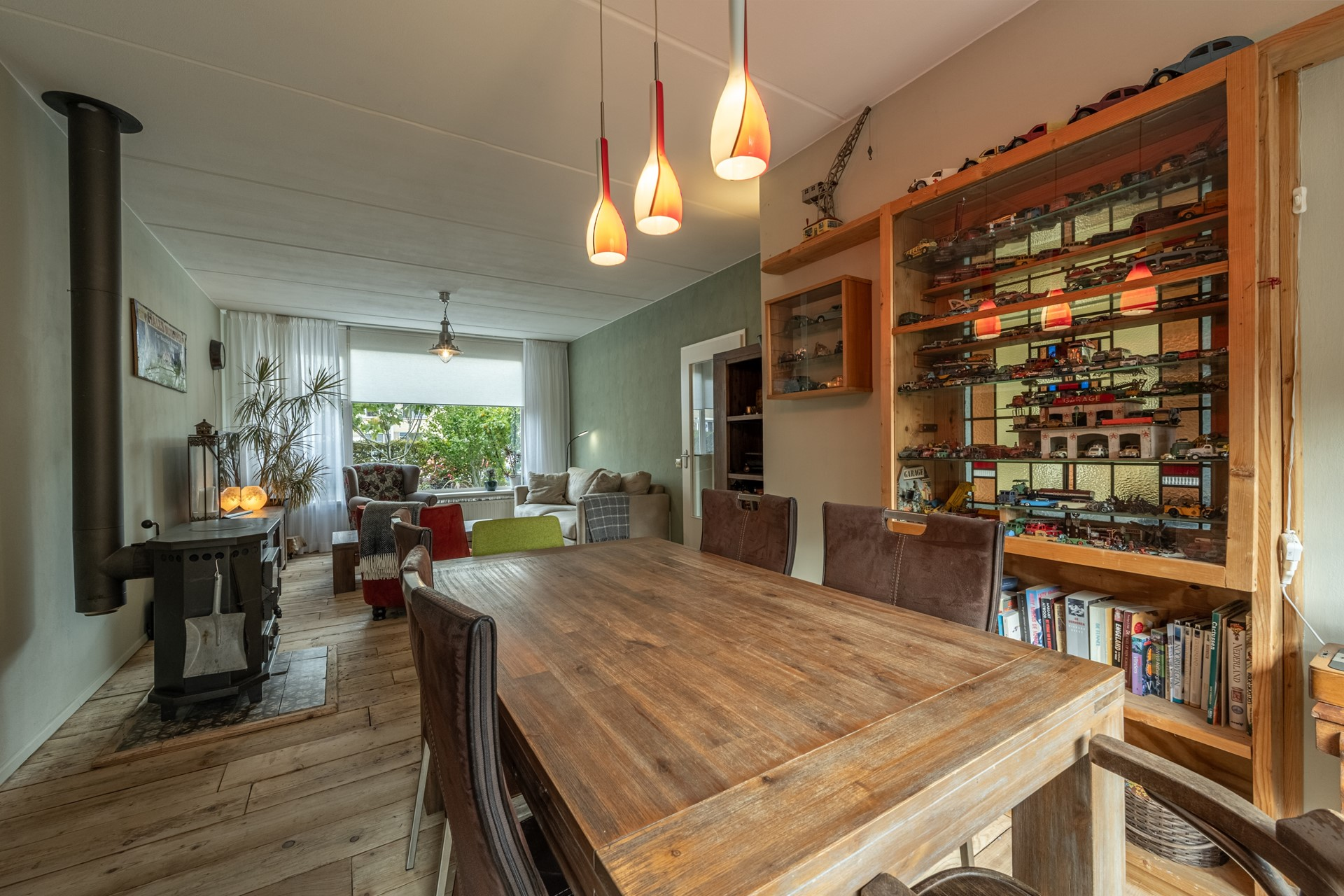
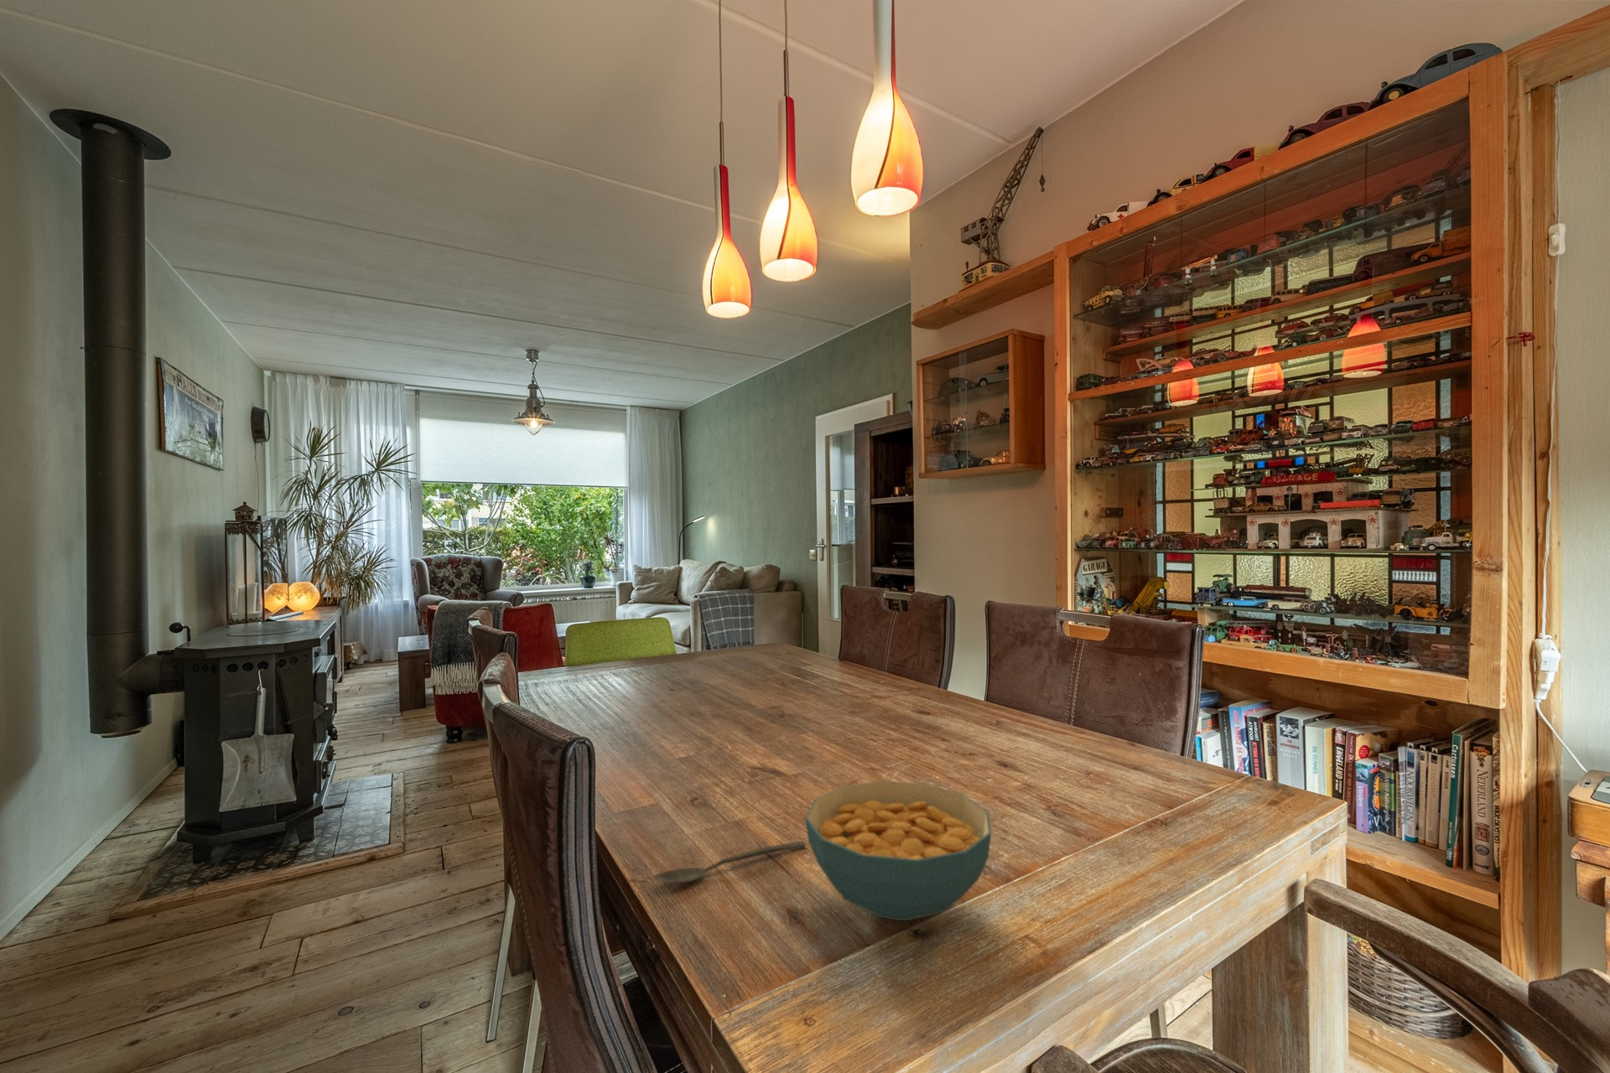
+ spoon [653,839,806,884]
+ cereal bowl [804,780,992,921]
